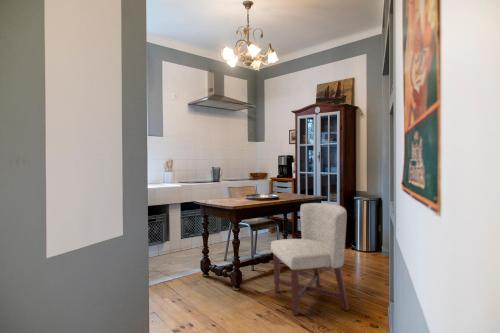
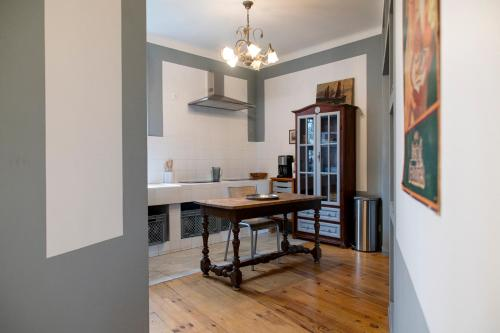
- chair [270,202,350,316]
